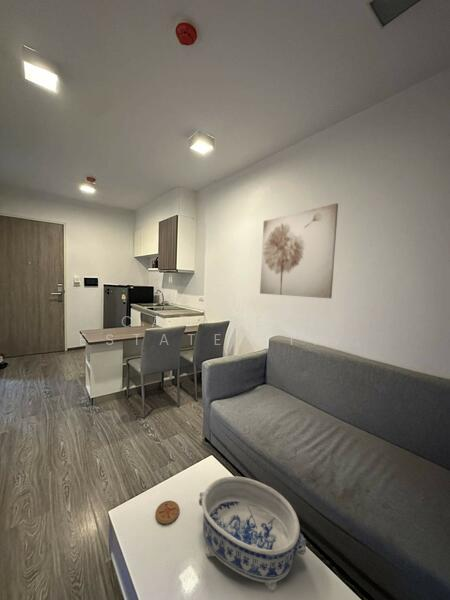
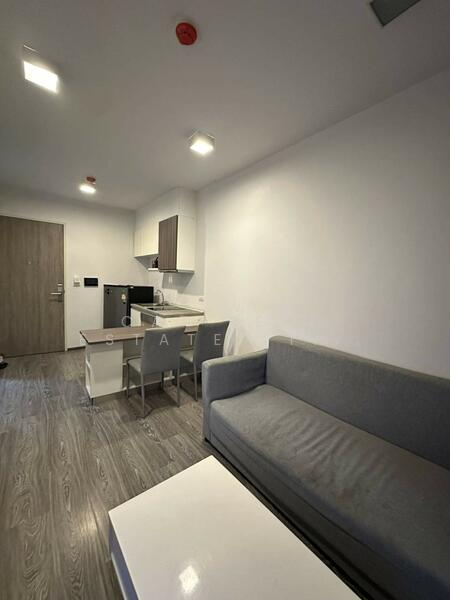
- wall art [259,202,339,299]
- decorative bowl [198,475,307,593]
- coaster [154,500,180,525]
